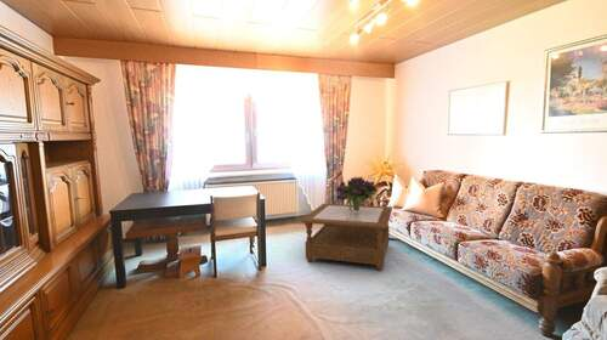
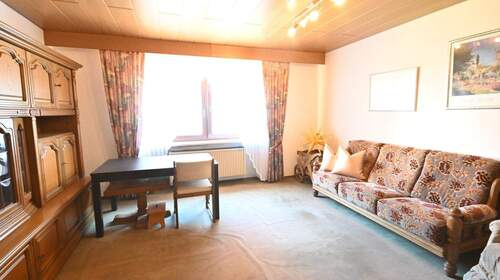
- bouquet [335,176,379,211]
- coffee table [300,203,393,272]
